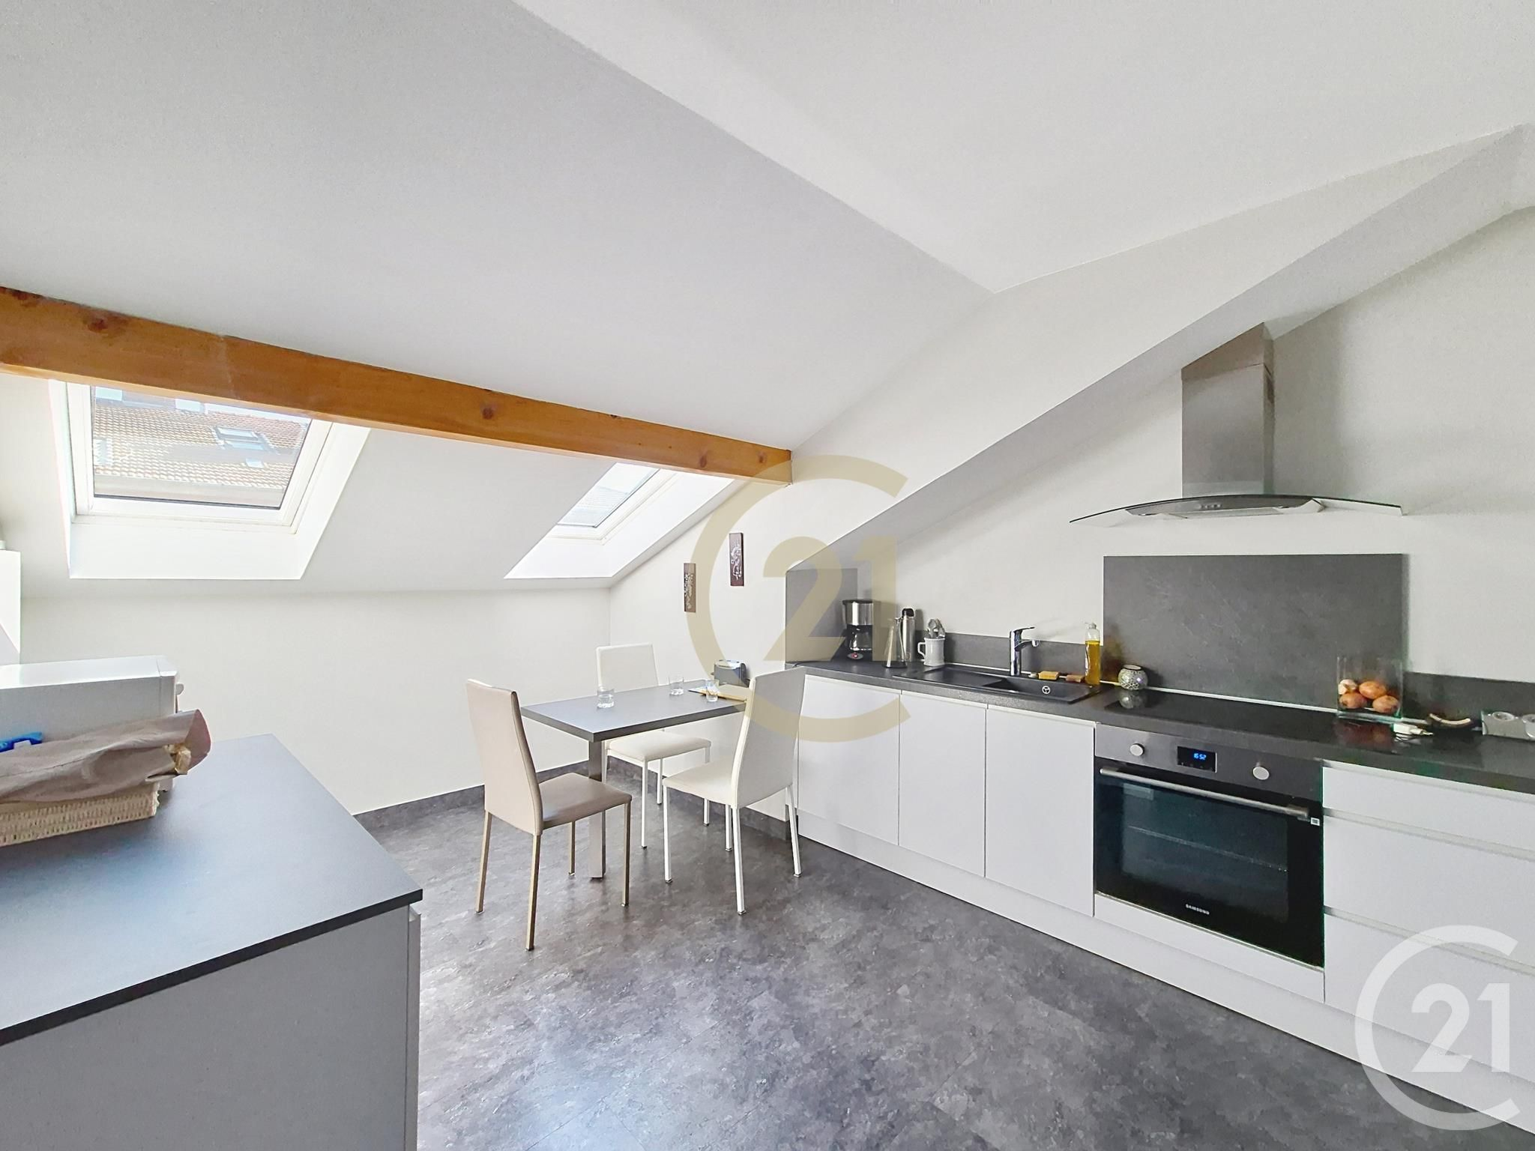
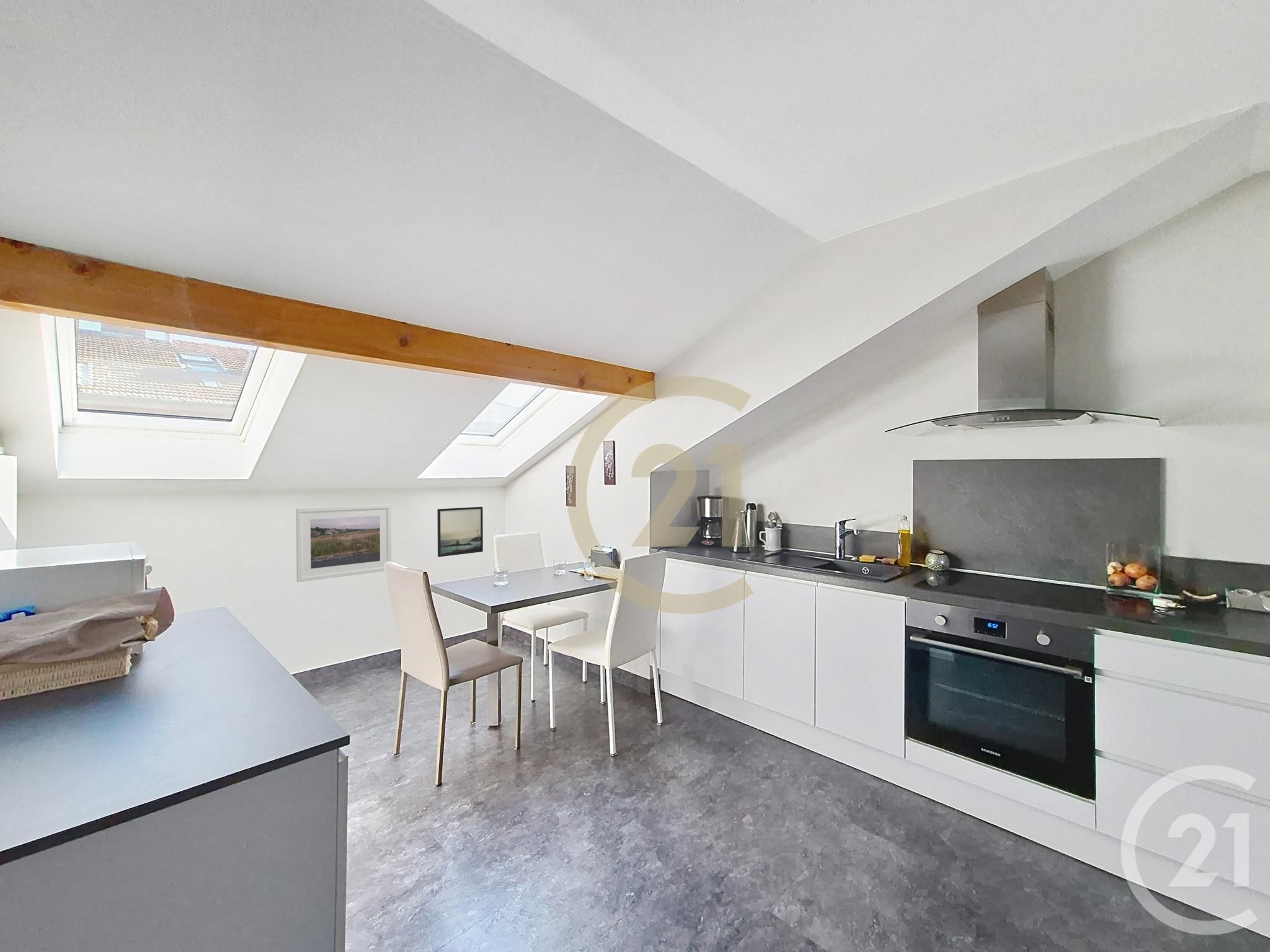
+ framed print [437,506,484,557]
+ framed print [296,504,392,583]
